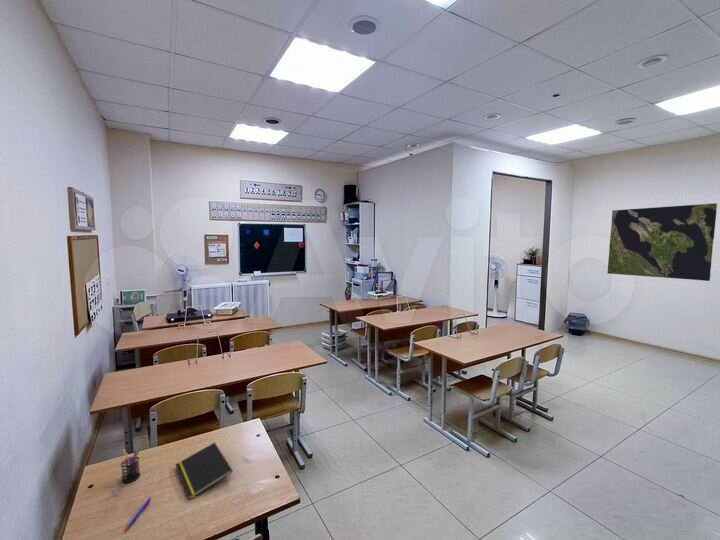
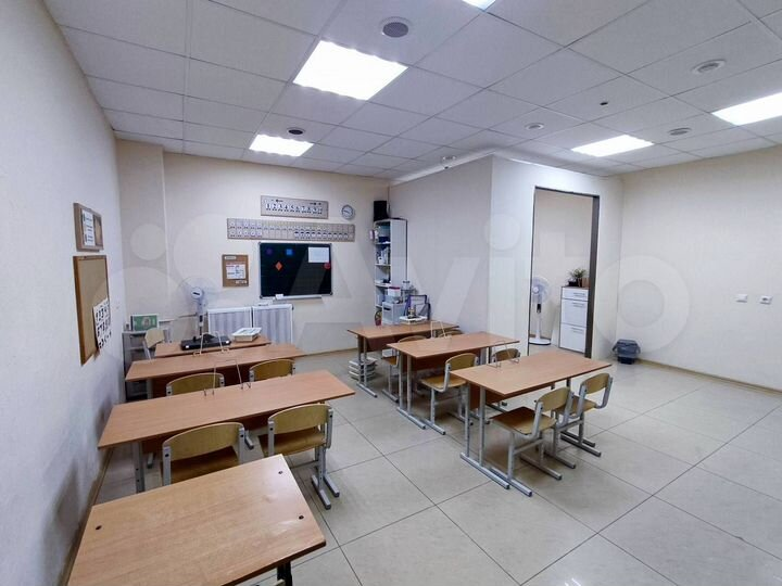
- pen [123,496,152,533]
- notepad [174,441,234,501]
- world map [607,202,718,282]
- pen holder [120,446,142,484]
